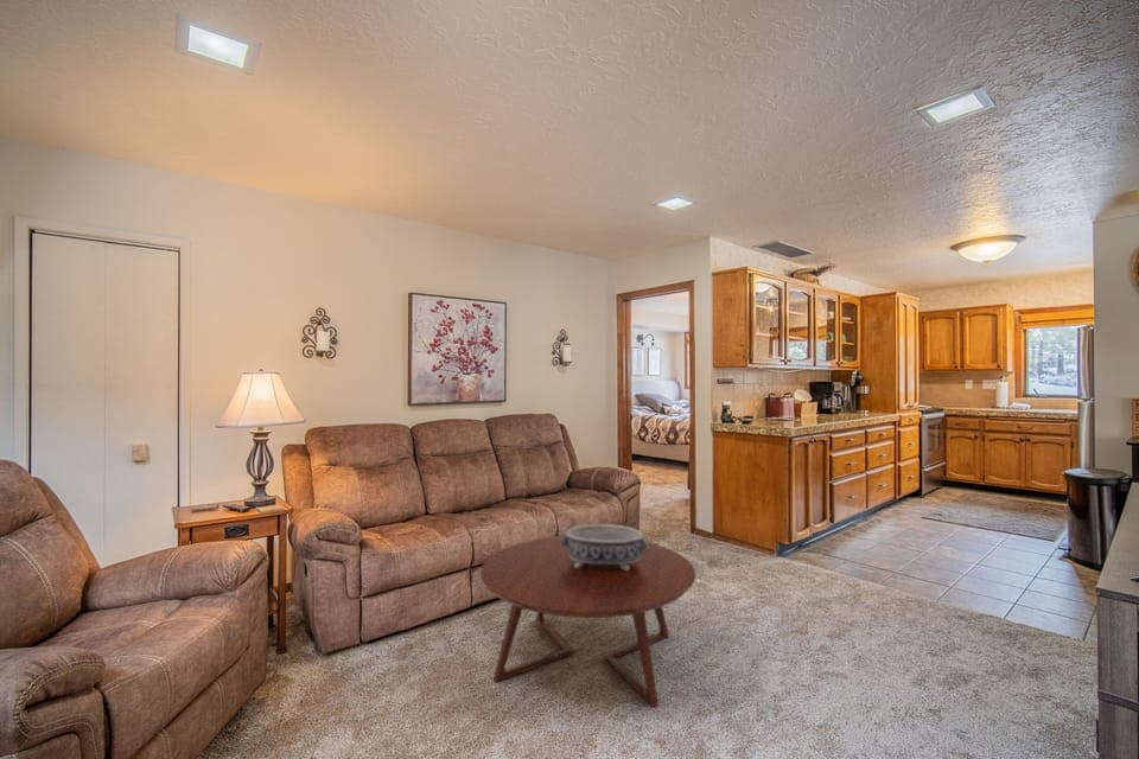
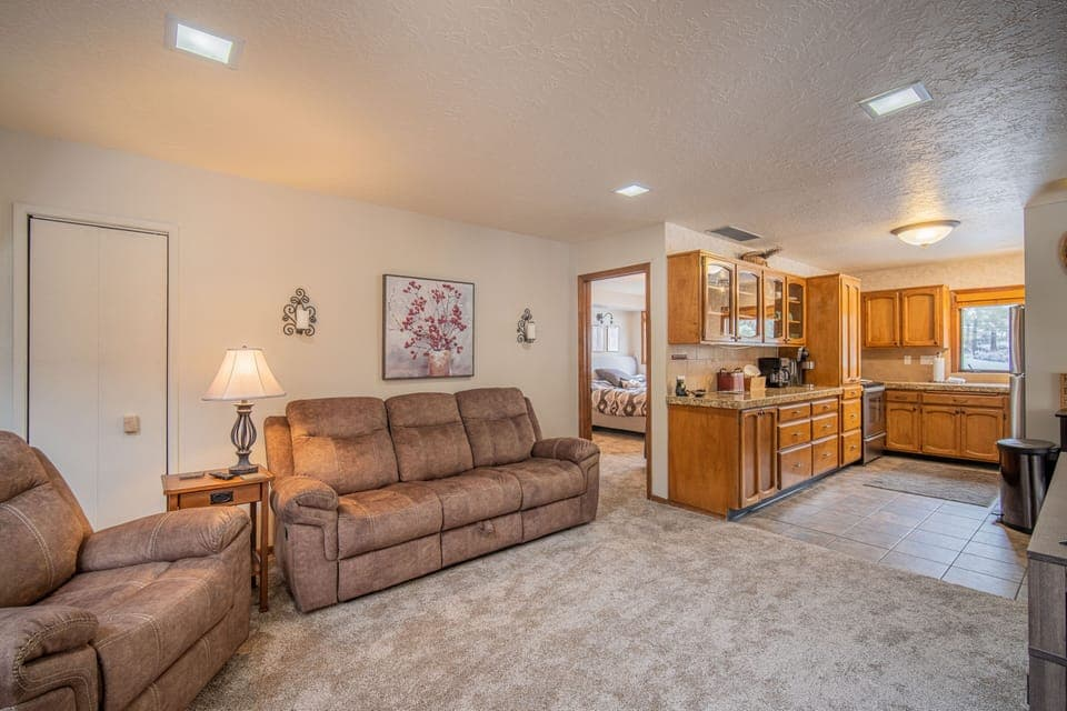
- coffee table [479,535,698,708]
- decorative bowl [561,523,649,570]
